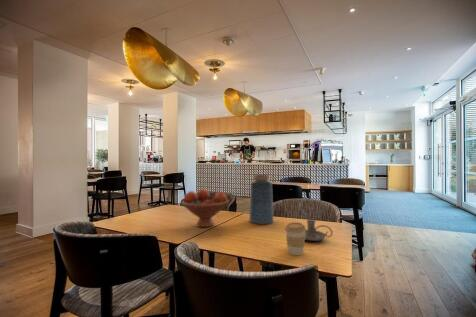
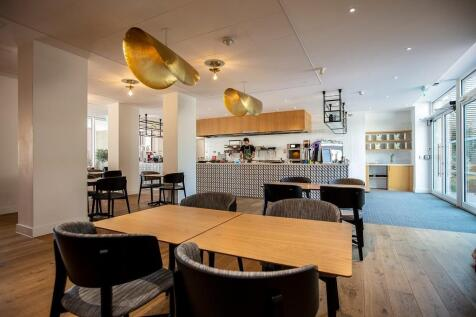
- fruit bowl [180,188,230,228]
- coffee cup [284,221,307,256]
- vase [248,174,275,225]
- candle holder [305,219,333,242]
